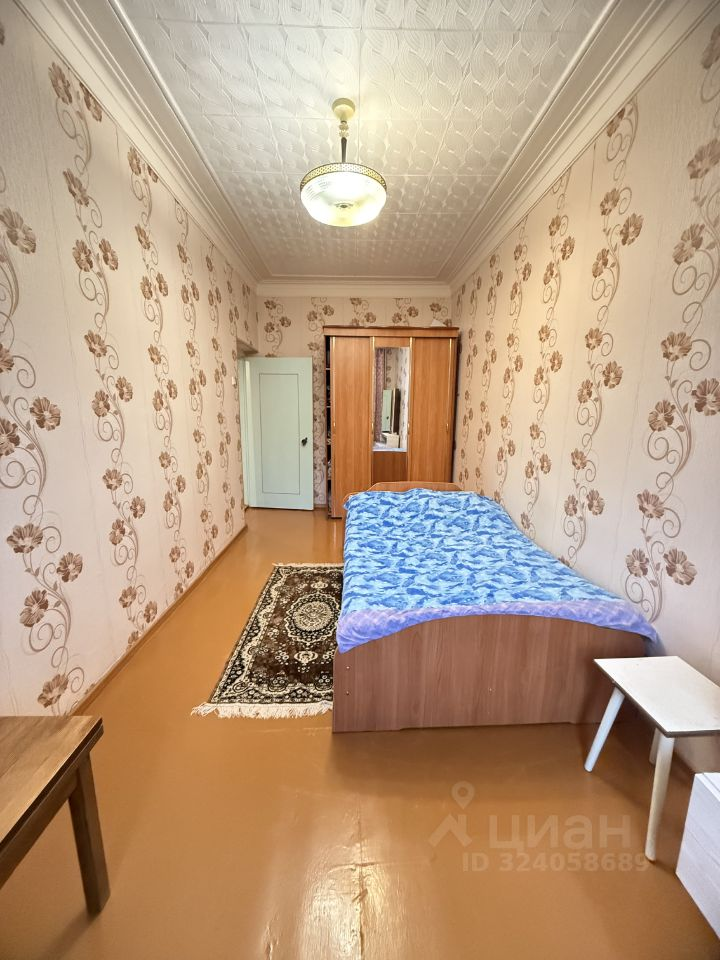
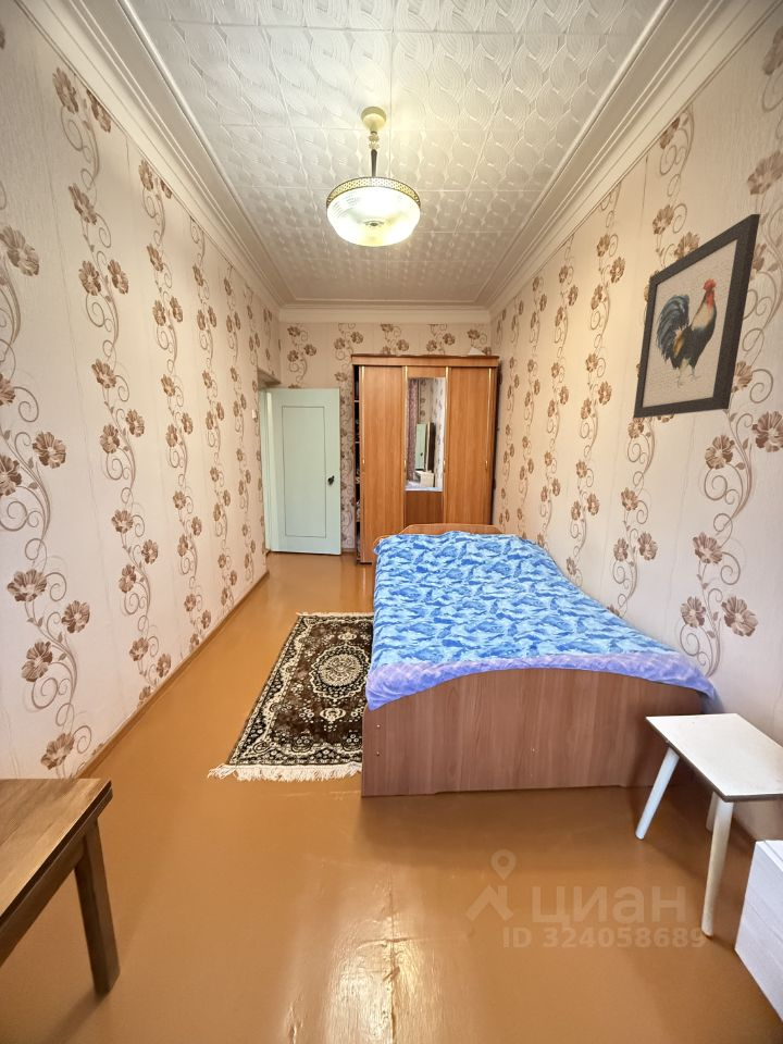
+ wall art [632,213,761,420]
